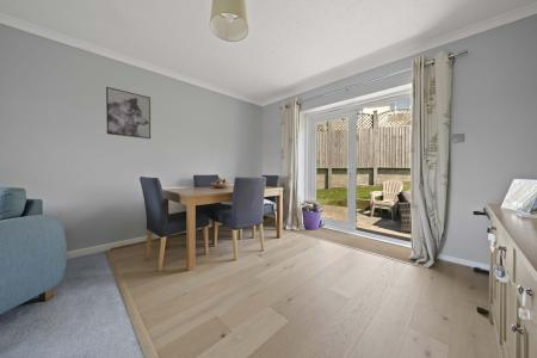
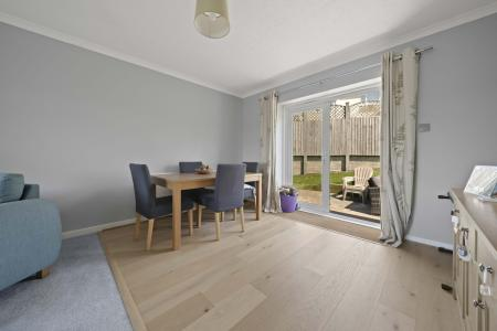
- wall art [105,86,152,140]
